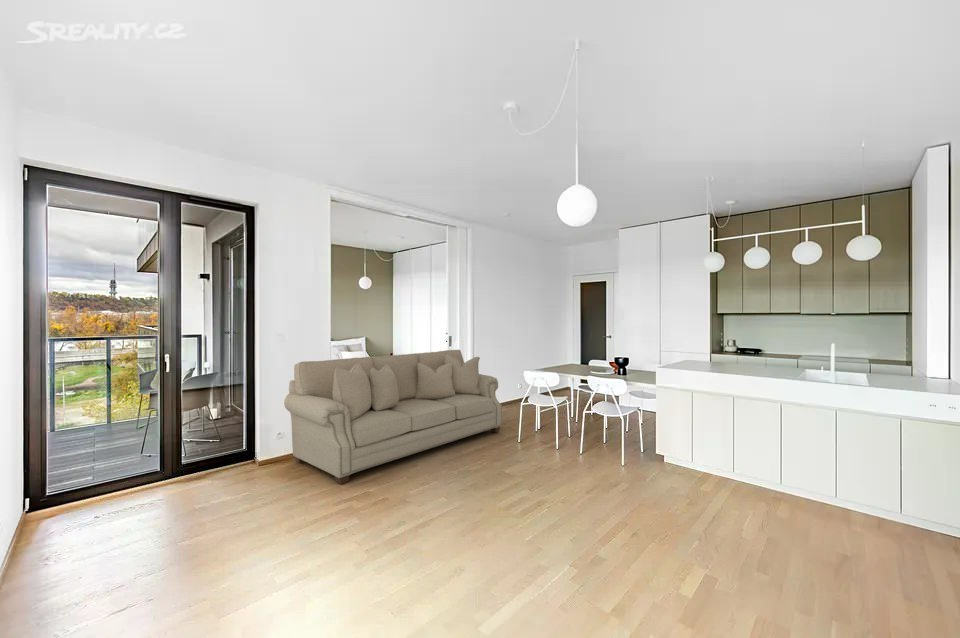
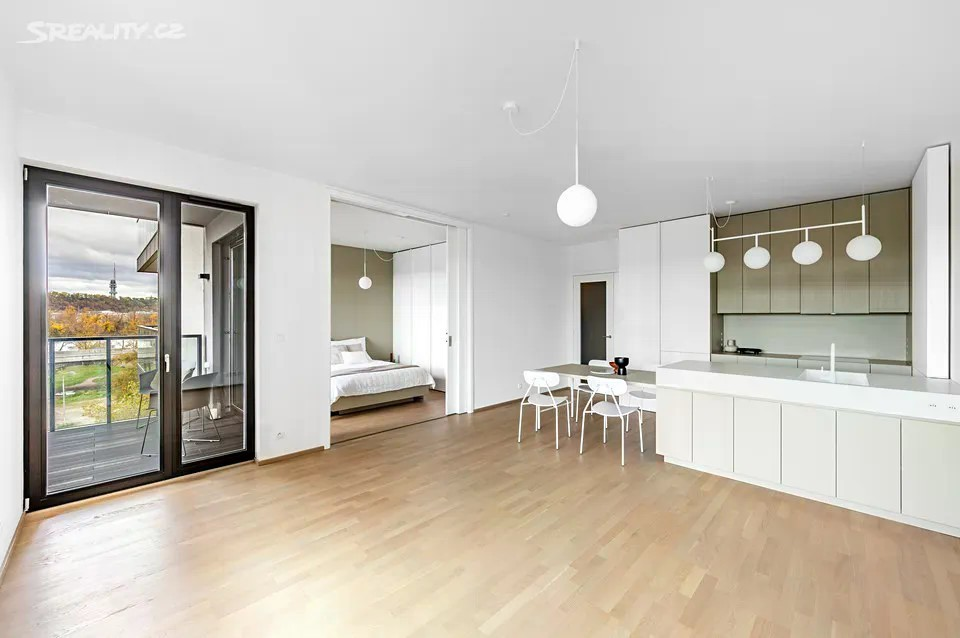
- sofa [283,349,503,485]
